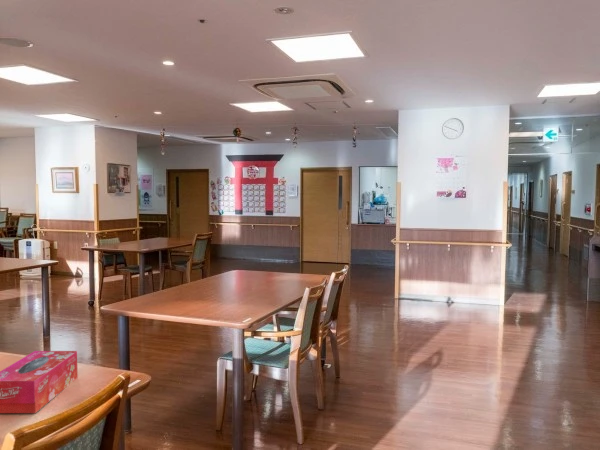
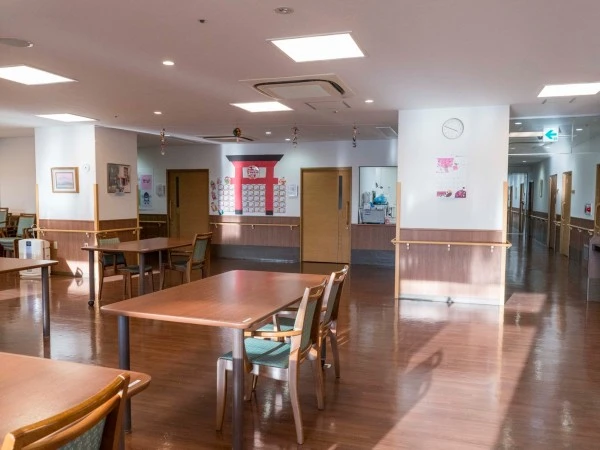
- tissue box [0,350,79,414]
